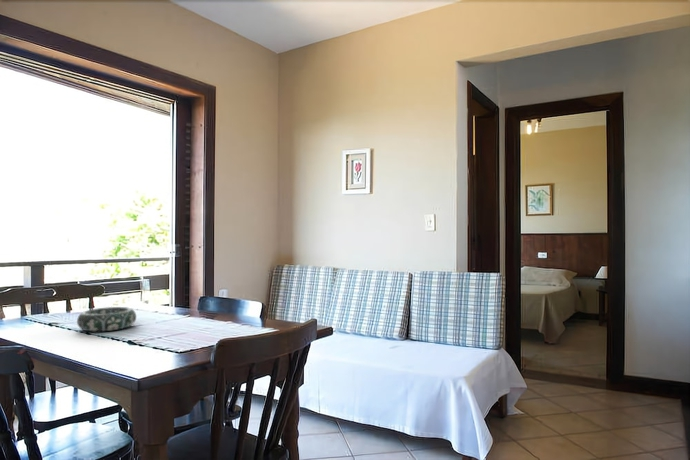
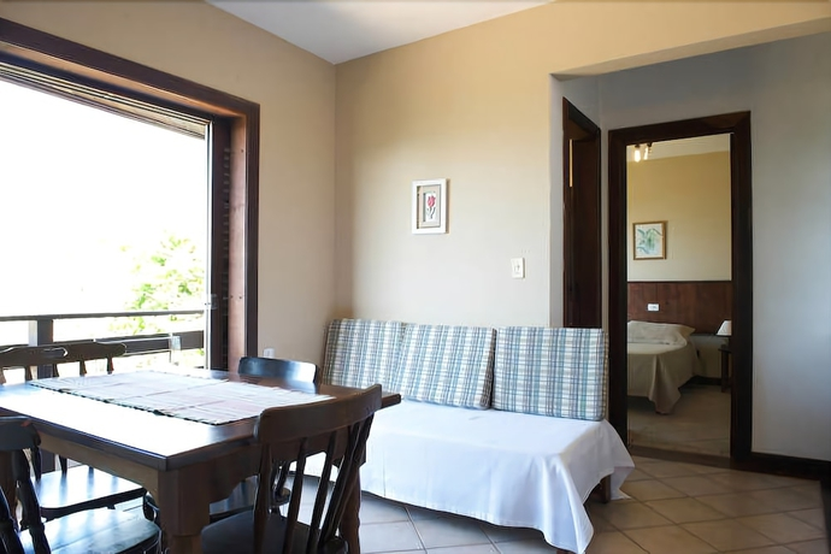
- decorative bowl [76,306,137,332]
